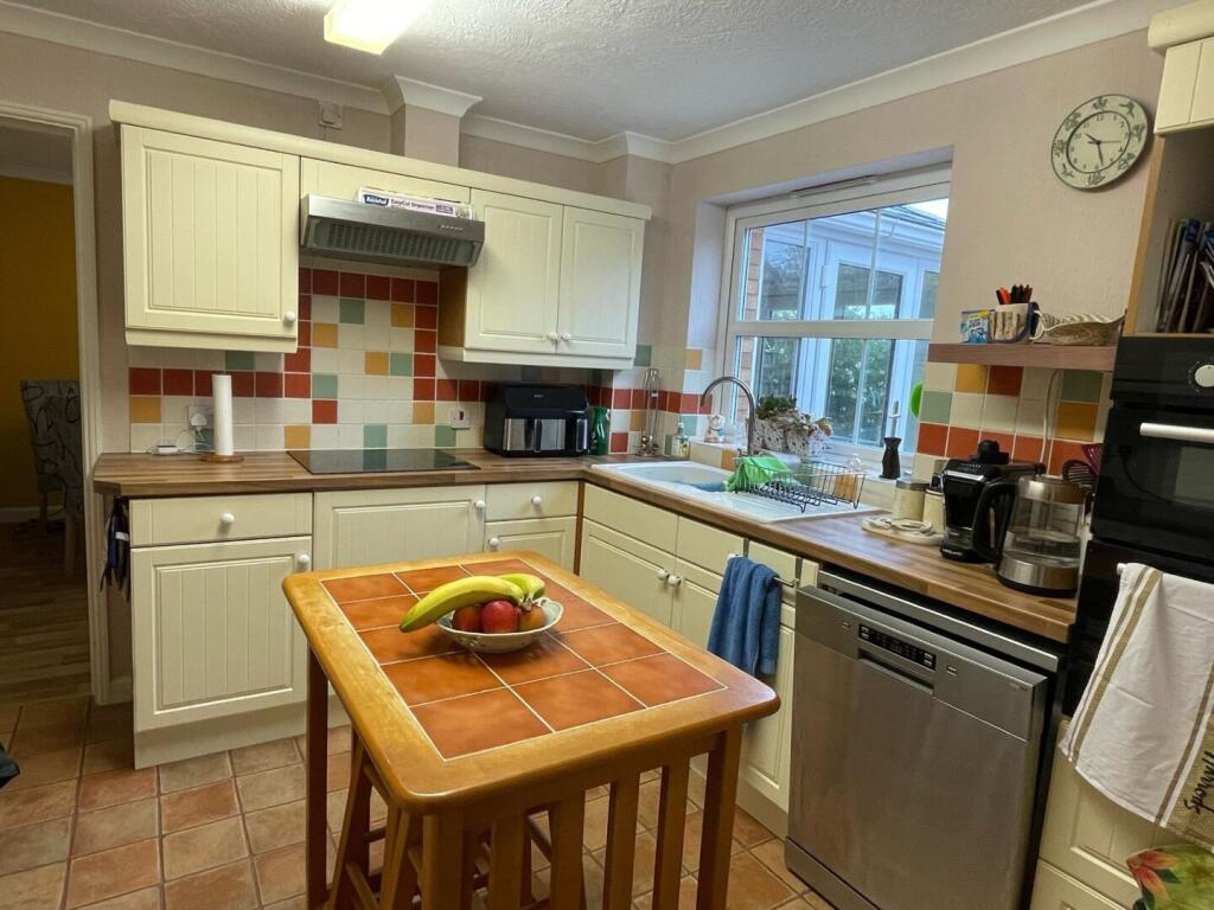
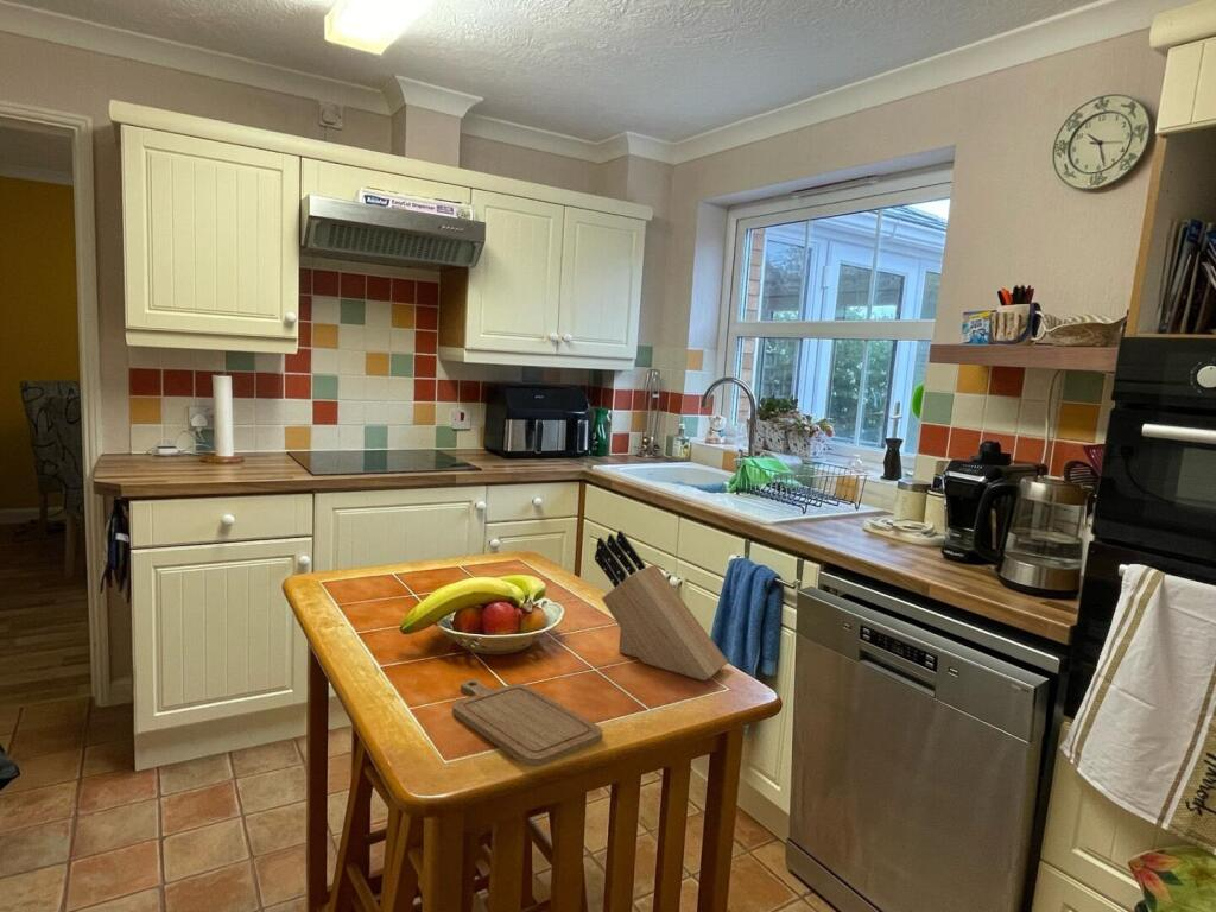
+ knife block [594,530,729,682]
+ chopping board [451,678,604,768]
